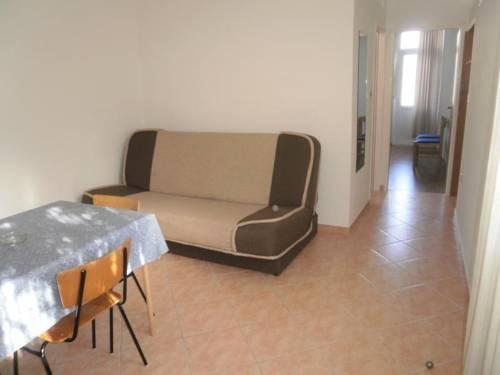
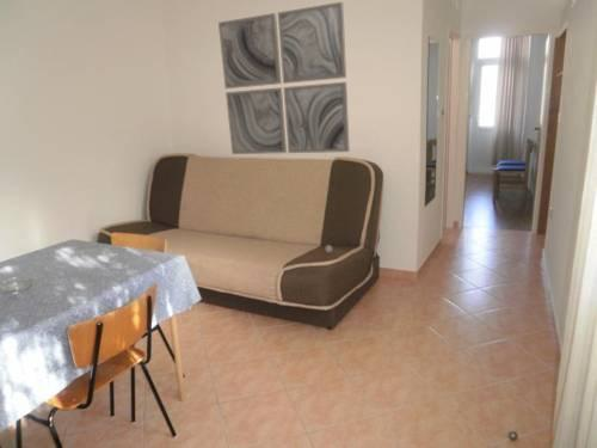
+ wall art [217,1,351,155]
